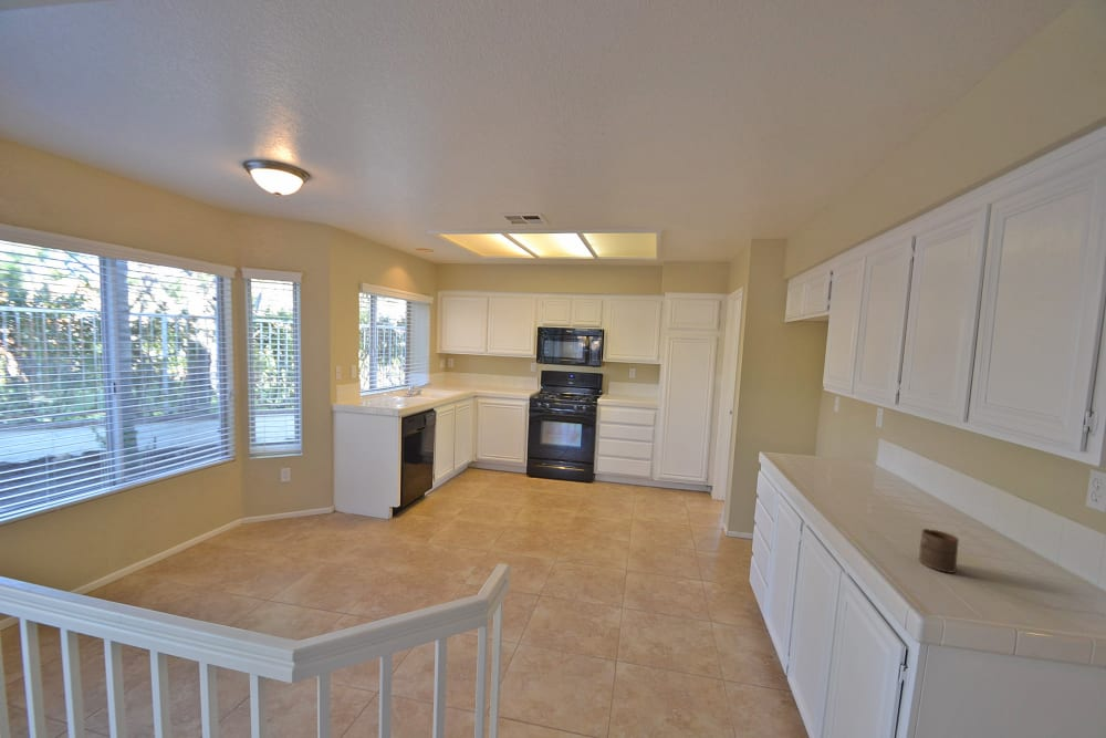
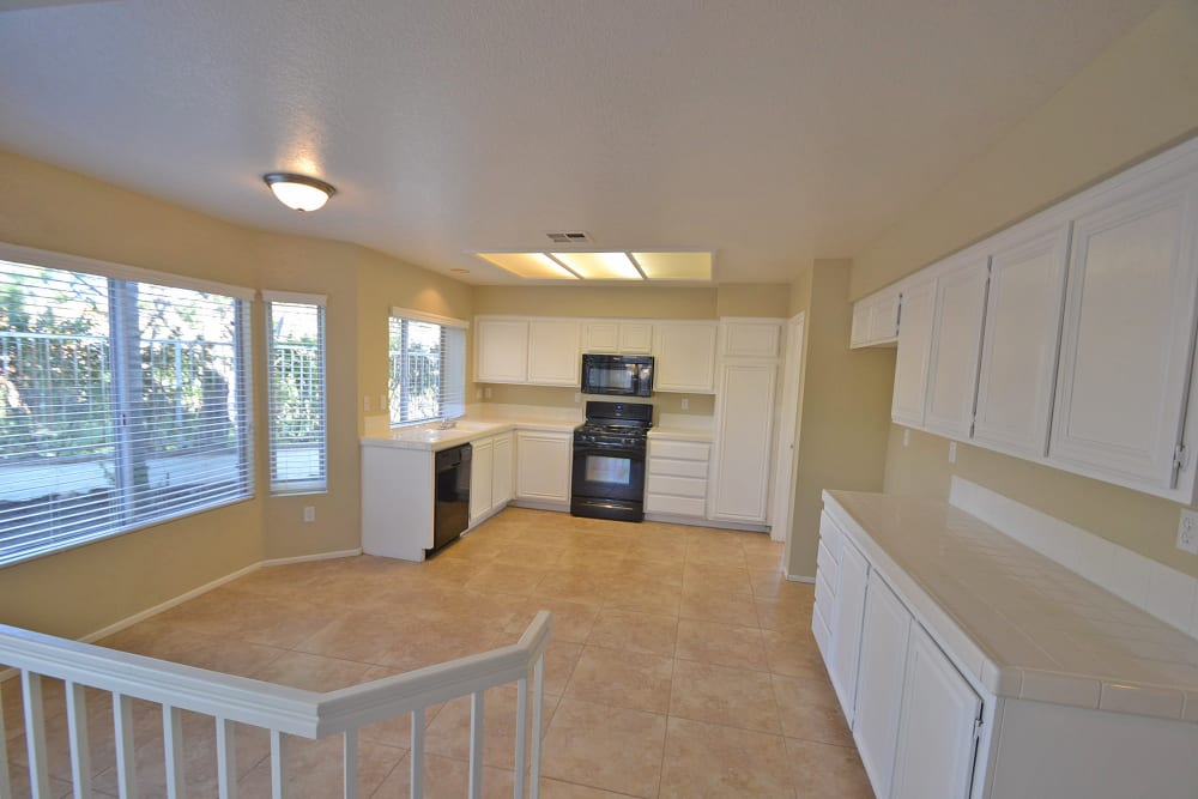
- cup [918,528,960,574]
